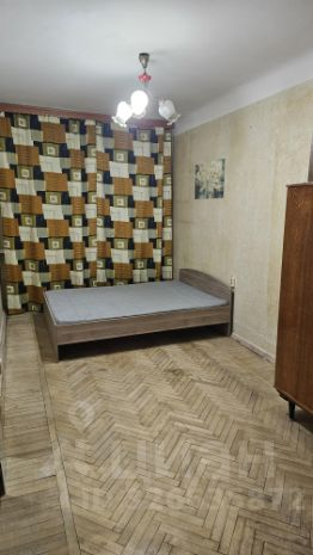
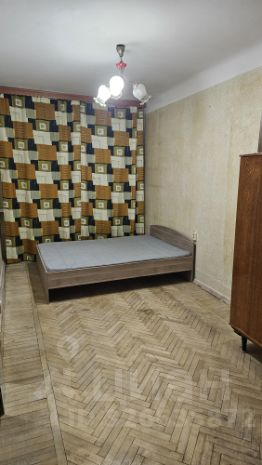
- wall art [194,158,226,201]
